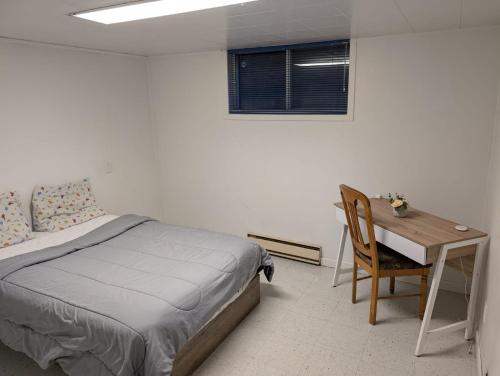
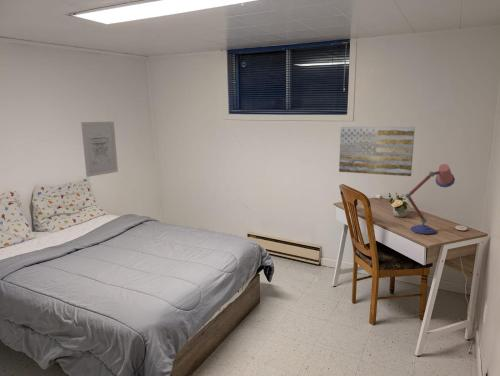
+ wall art [338,126,416,177]
+ desk lamp [404,163,456,235]
+ wall art [80,121,119,178]
